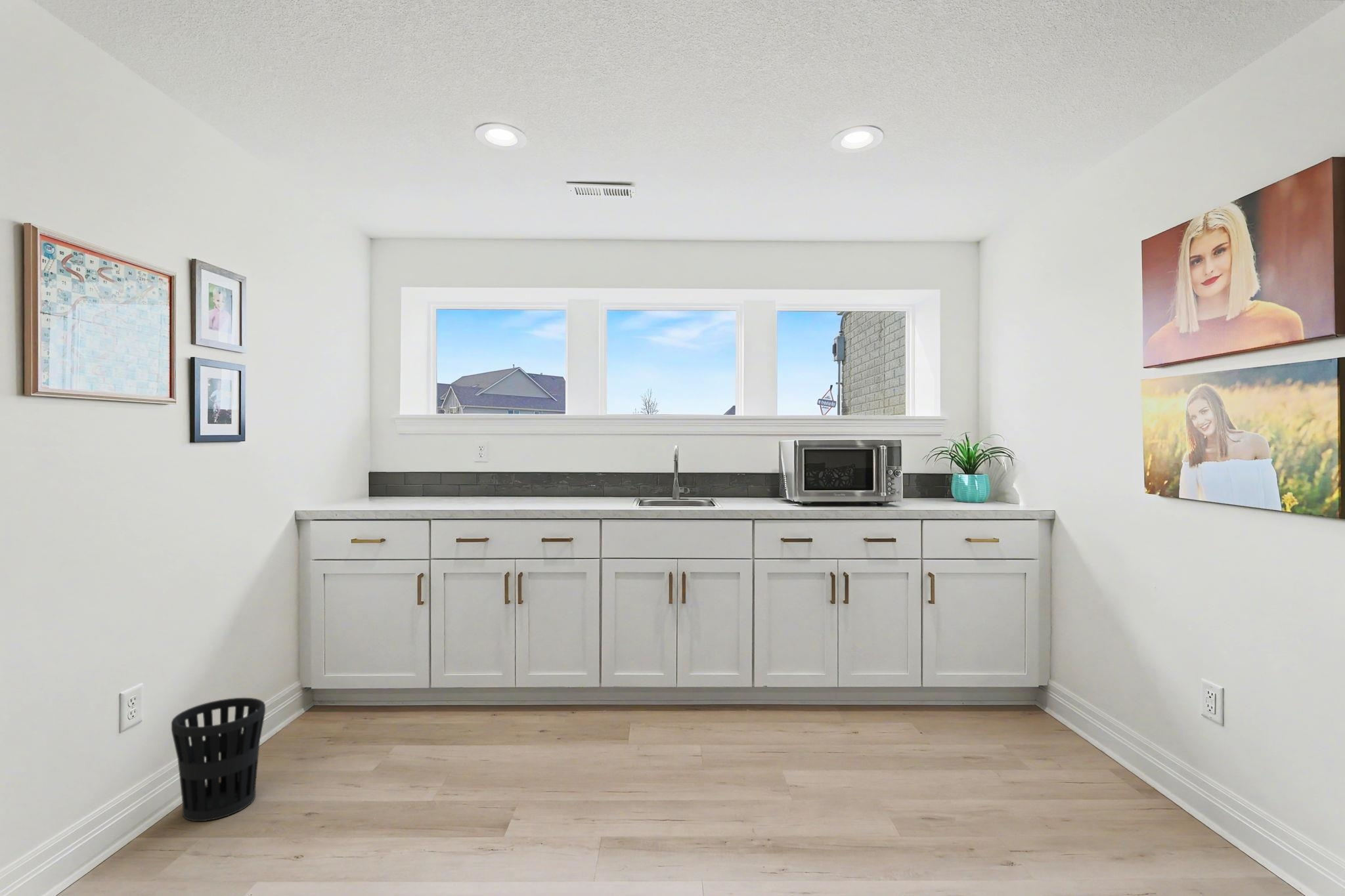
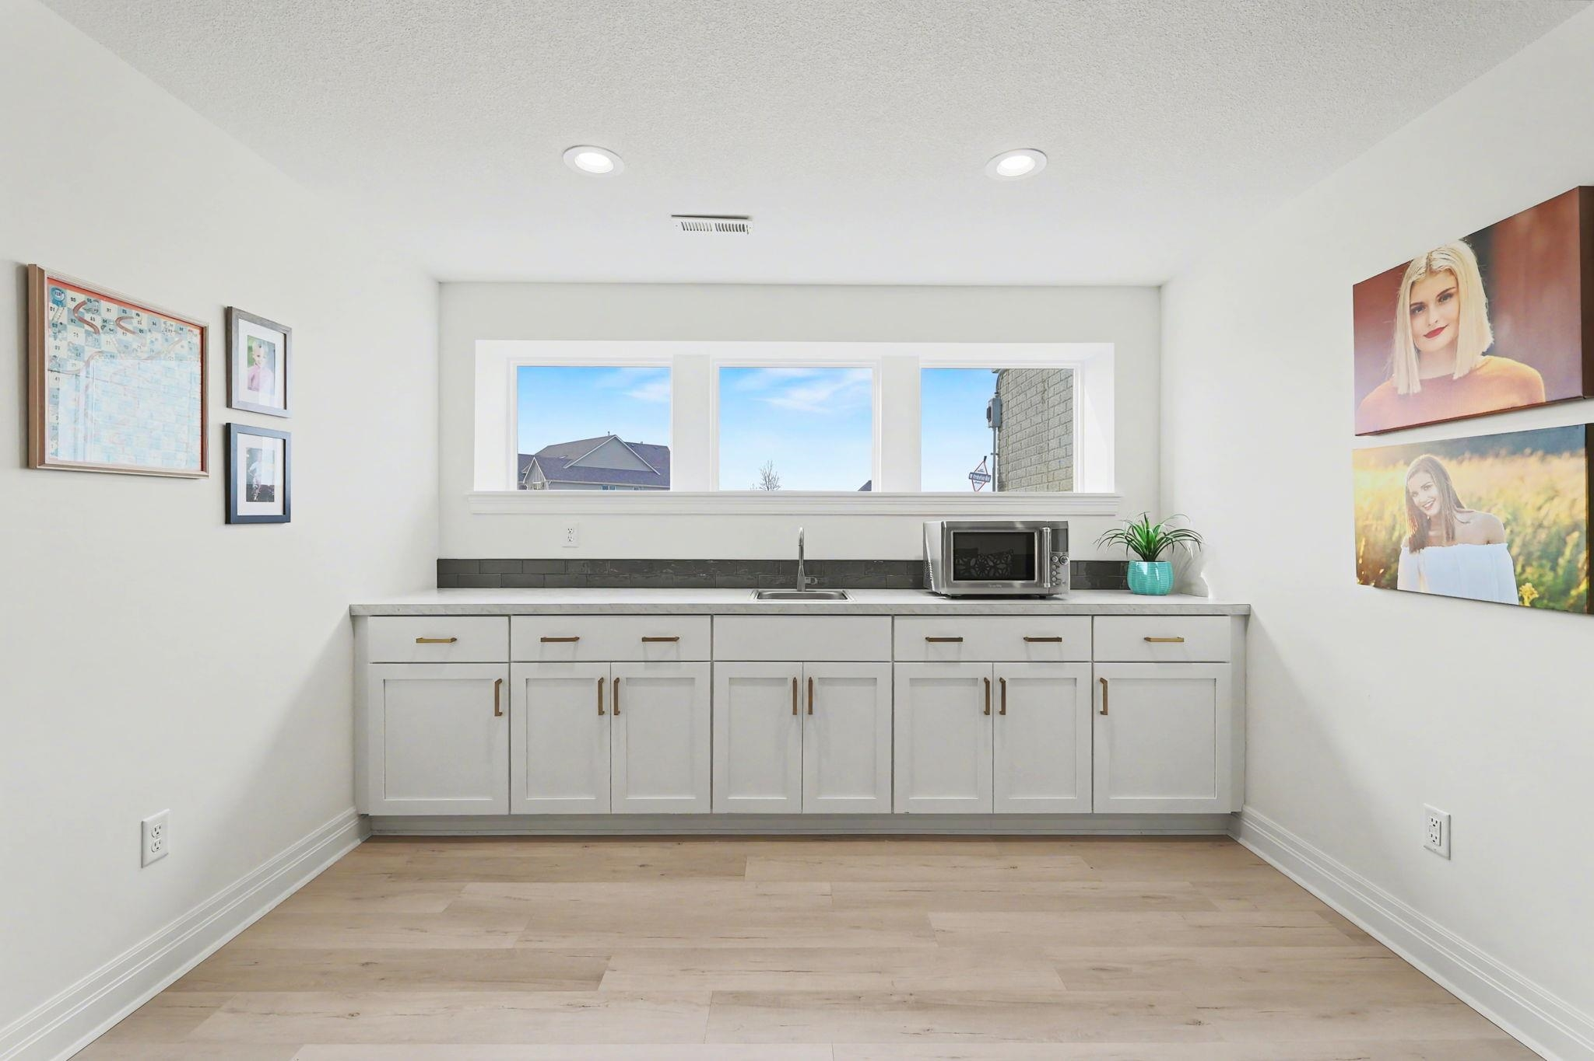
- wastebasket [171,697,266,822]
